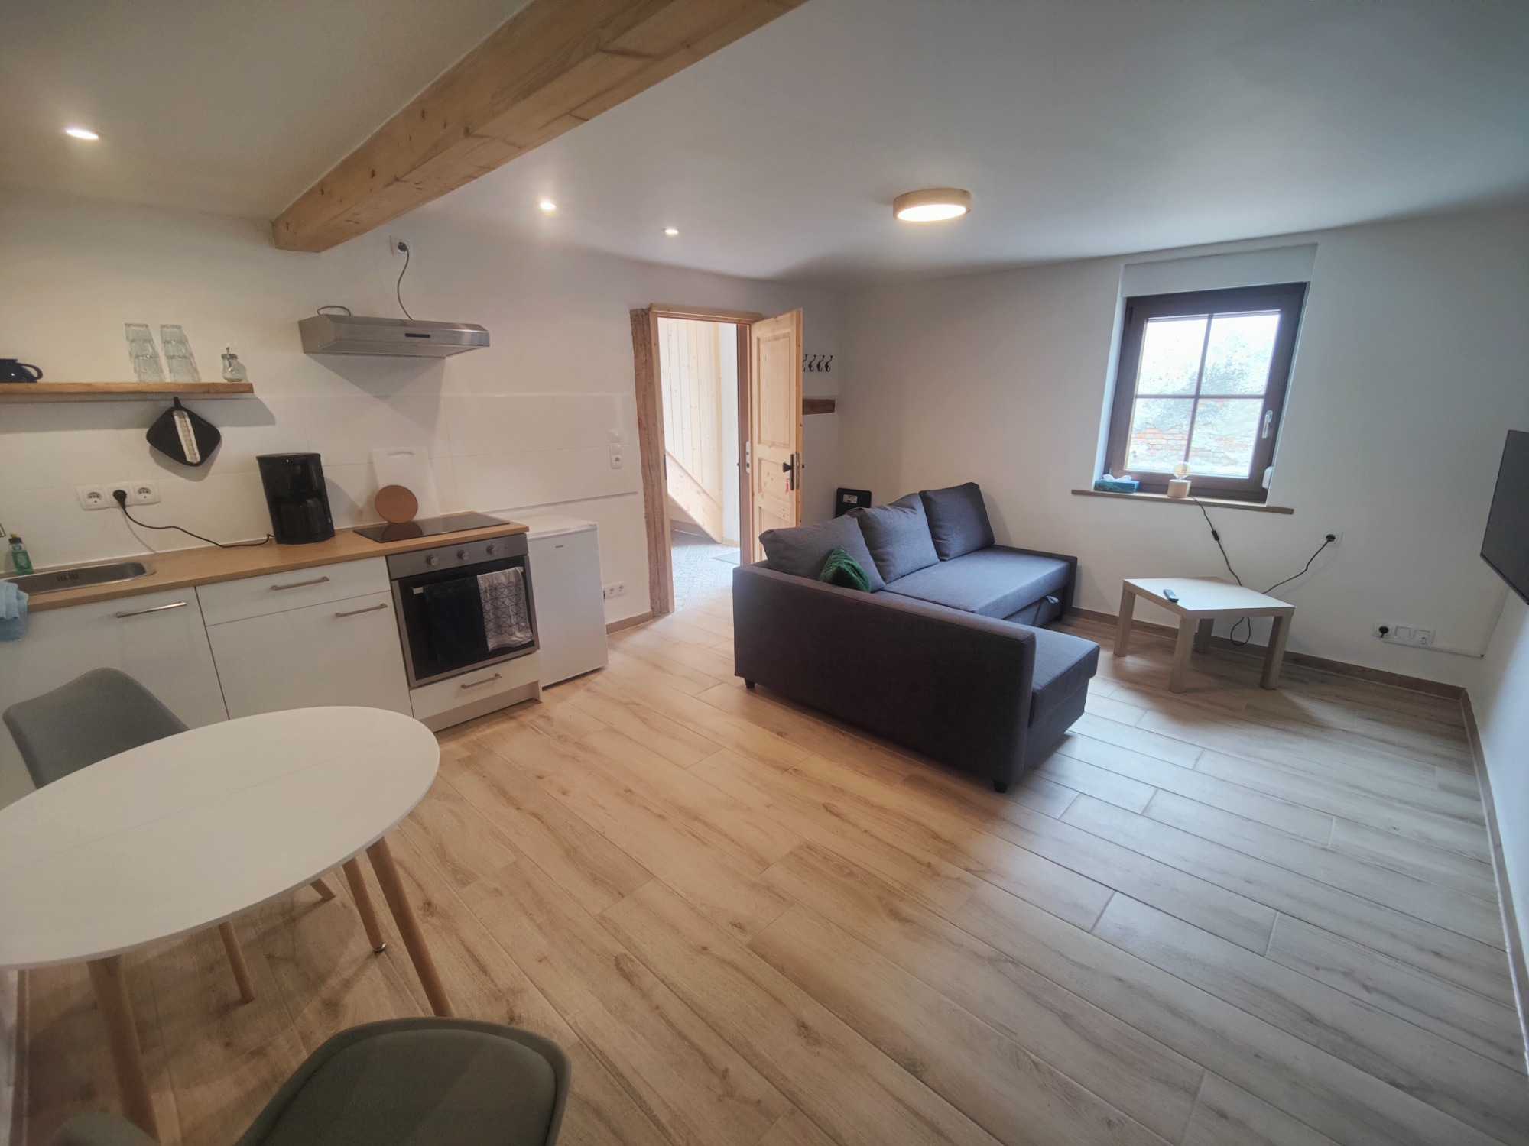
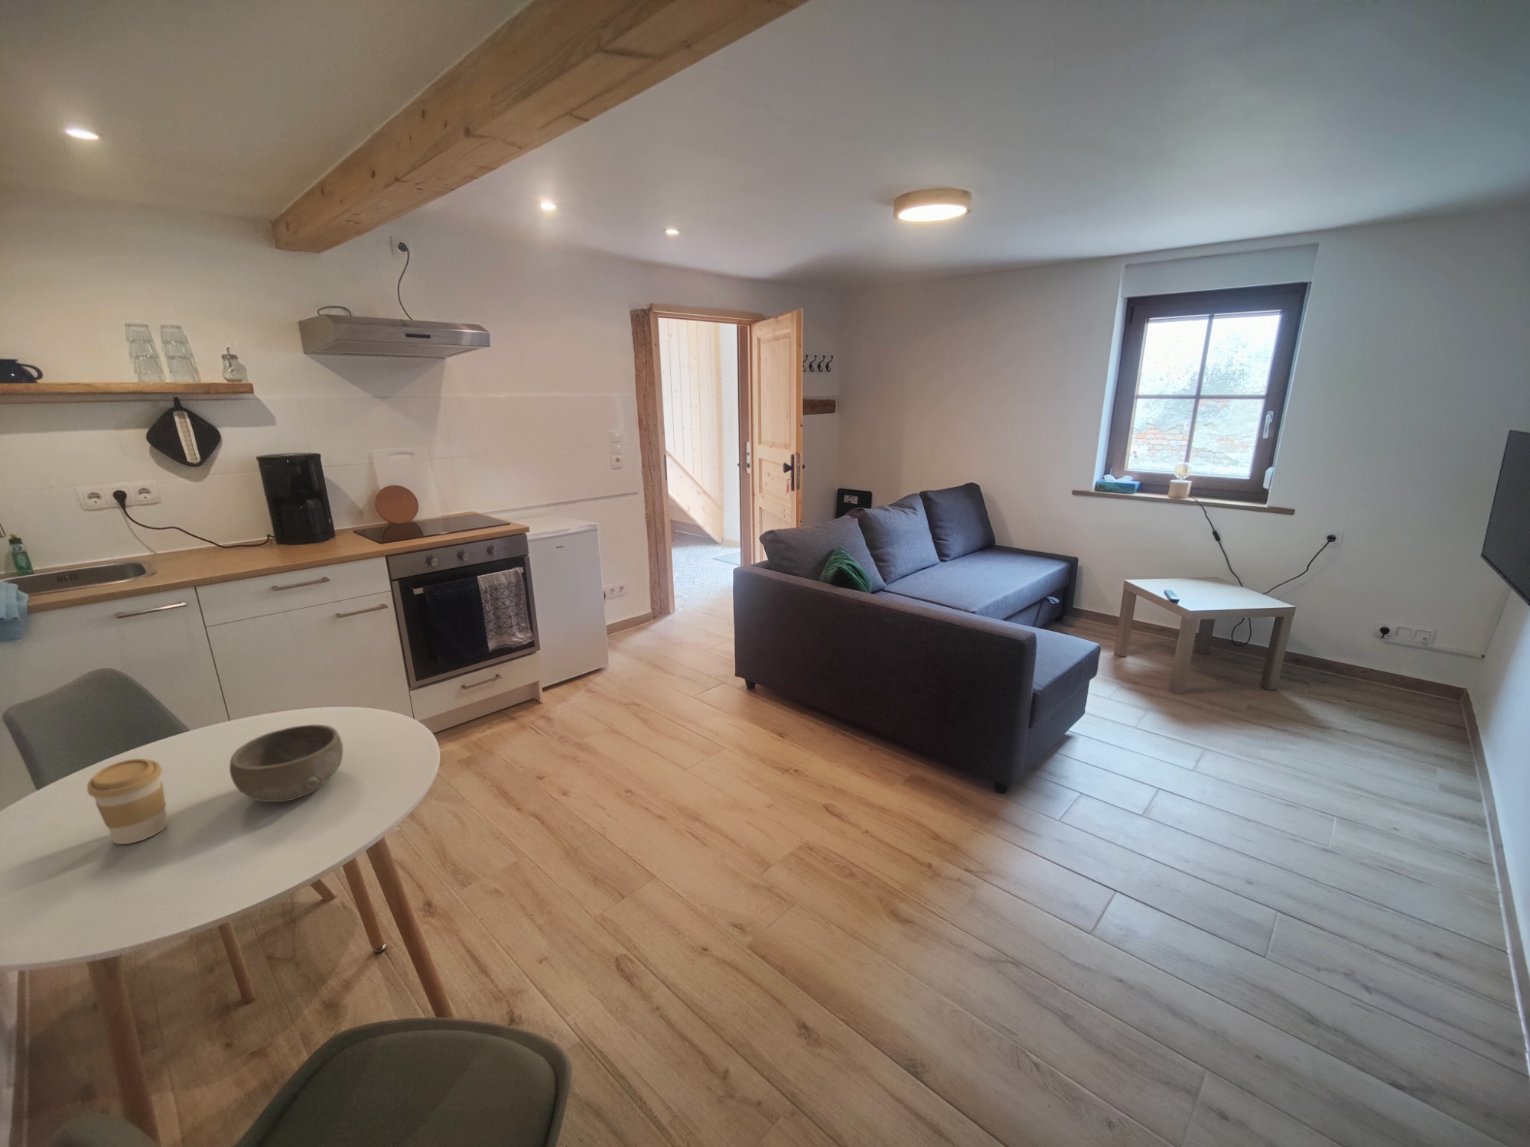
+ bowl [229,724,343,802]
+ coffee cup [87,758,169,845]
